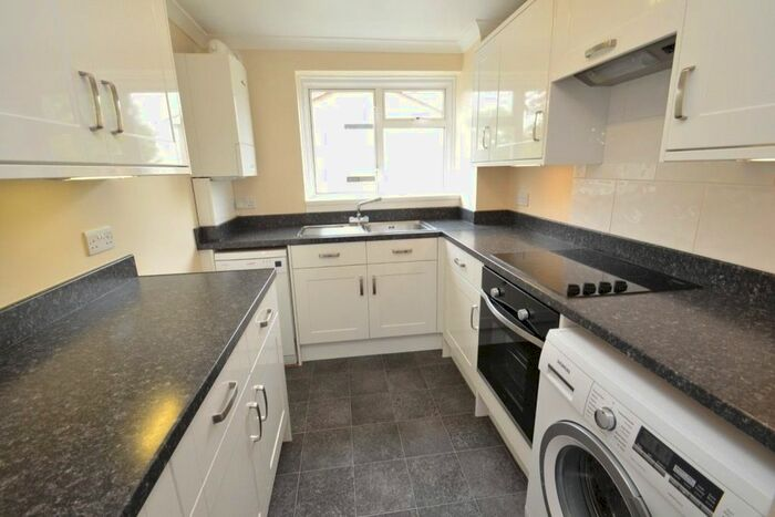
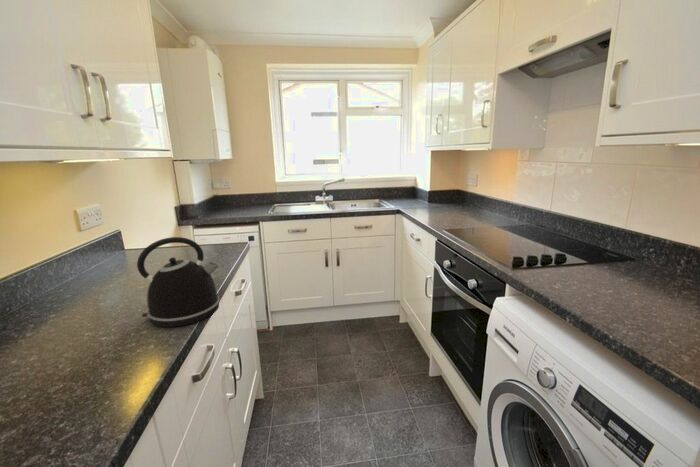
+ kettle [136,236,220,328]
